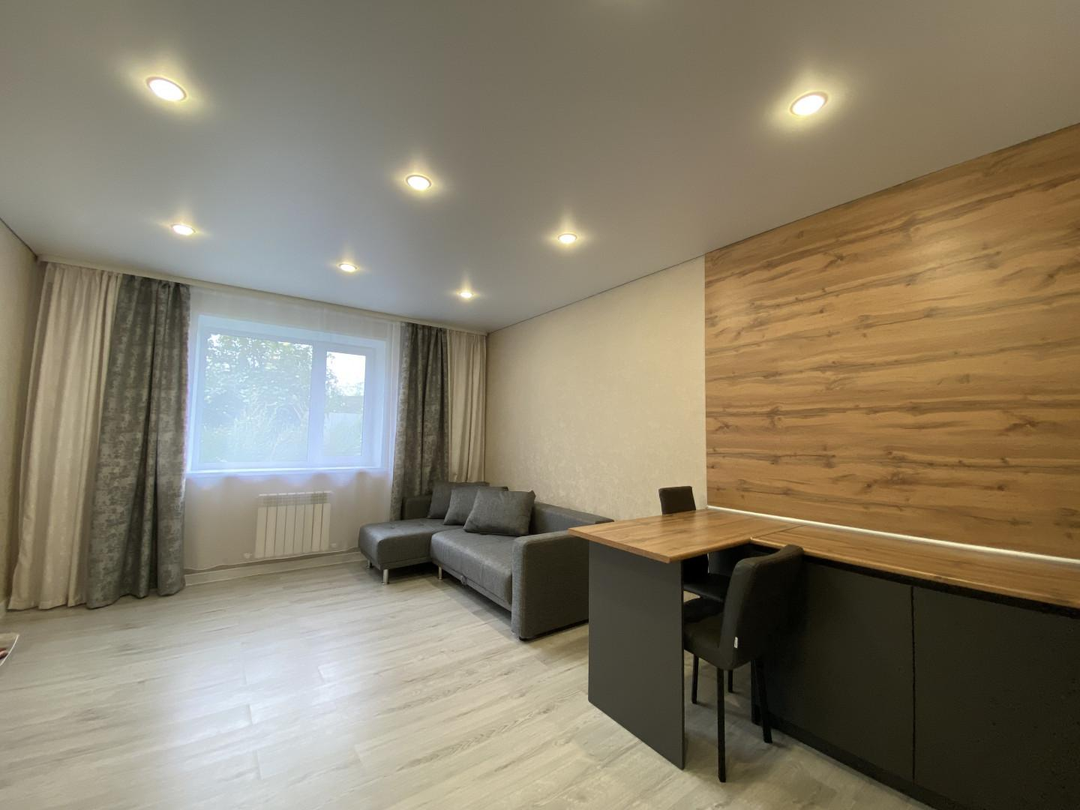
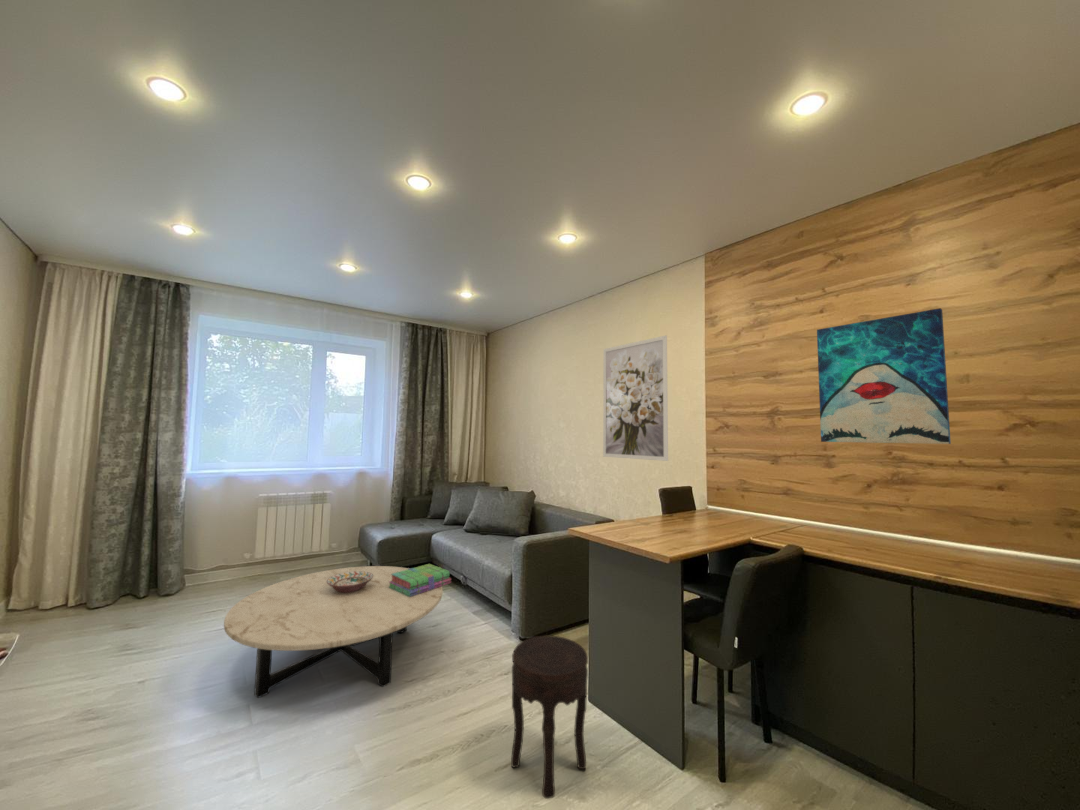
+ decorative bowl [327,571,373,593]
+ side table [510,635,589,800]
+ stack of books [389,563,452,597]
+ wall art [602,334,669,462]
+ coffee table [223,565,444,699]
+ wall art [816,307,952,445]
